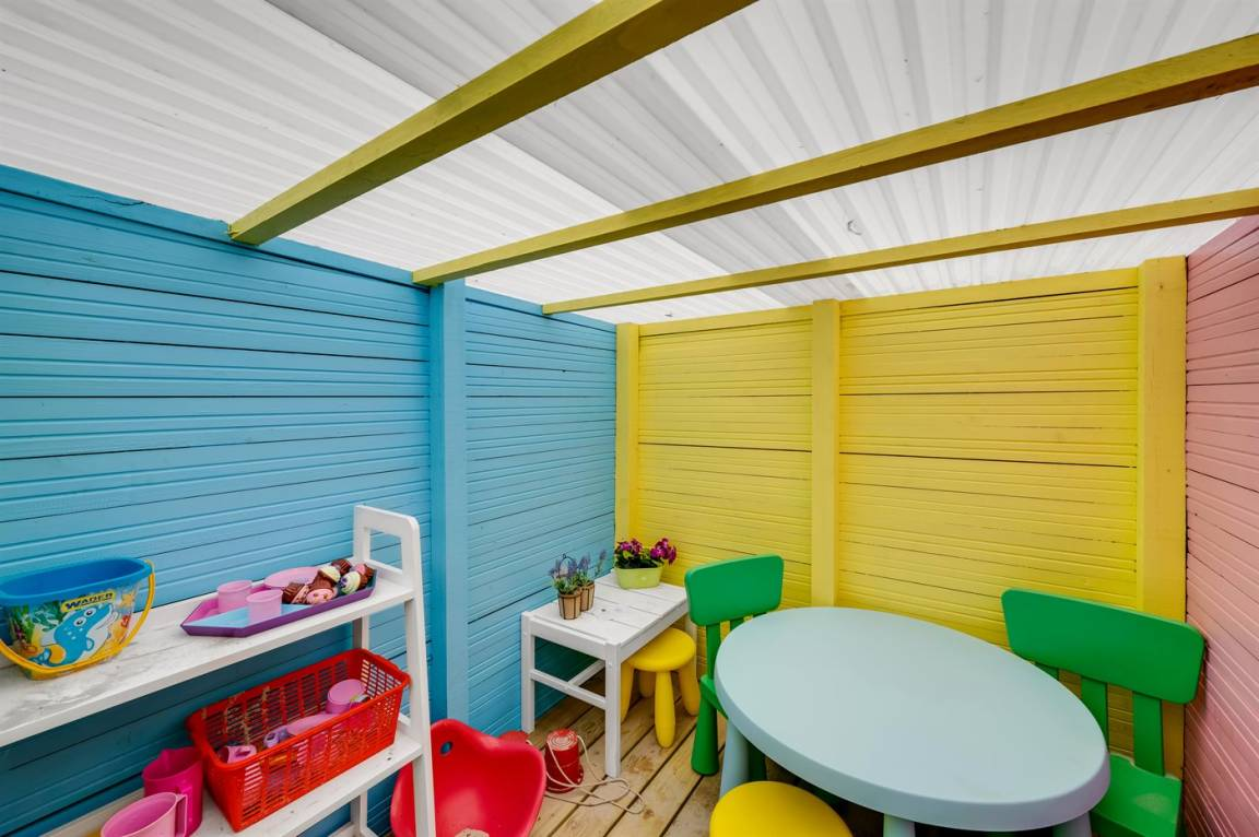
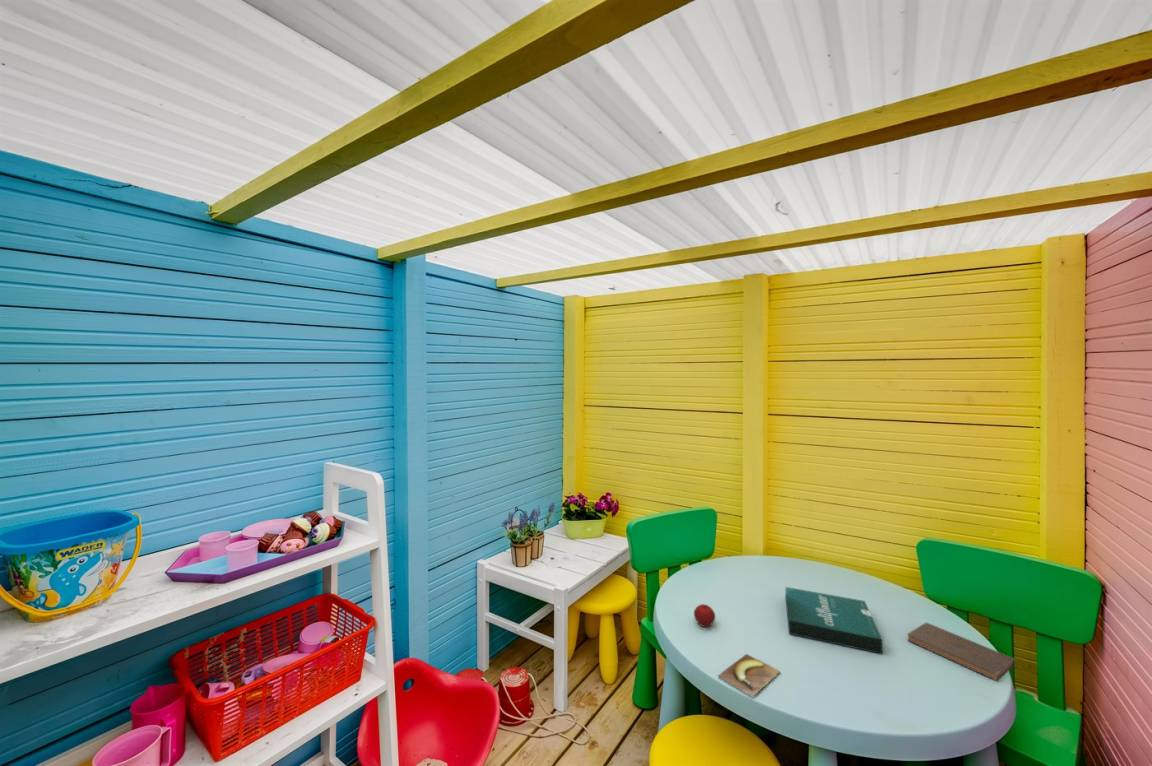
+ book [906,621,1016,682]
+ banana [716,653,781,697]
+ pizza box [784,586,883,655]
+ apple [693,603,716,628]
